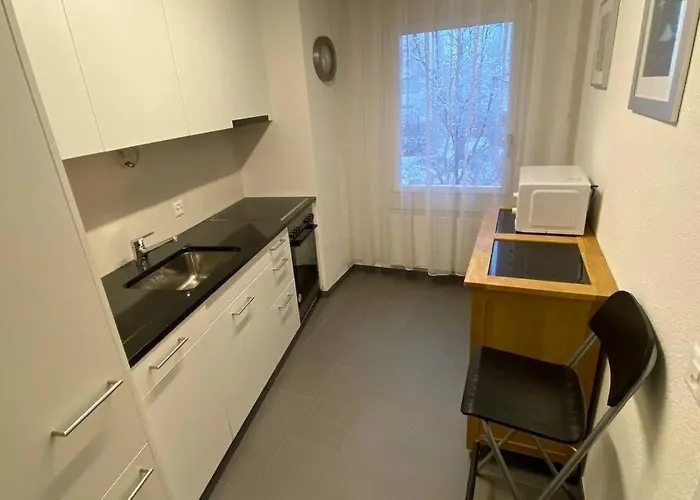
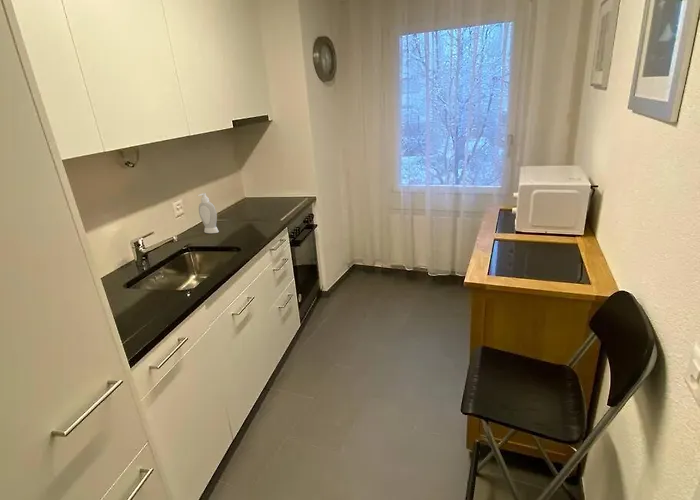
+ soap bottle [197,192,220,234]
